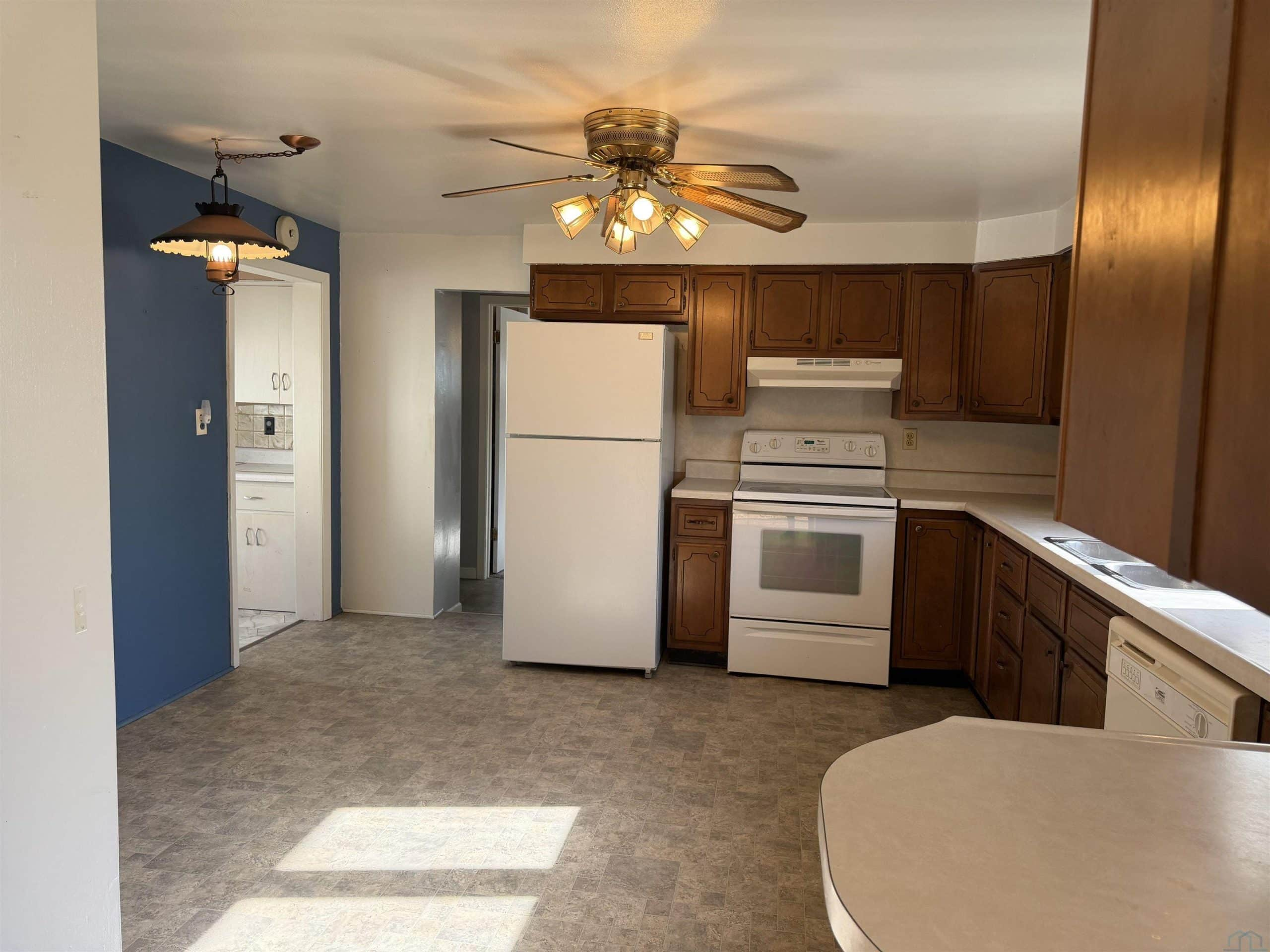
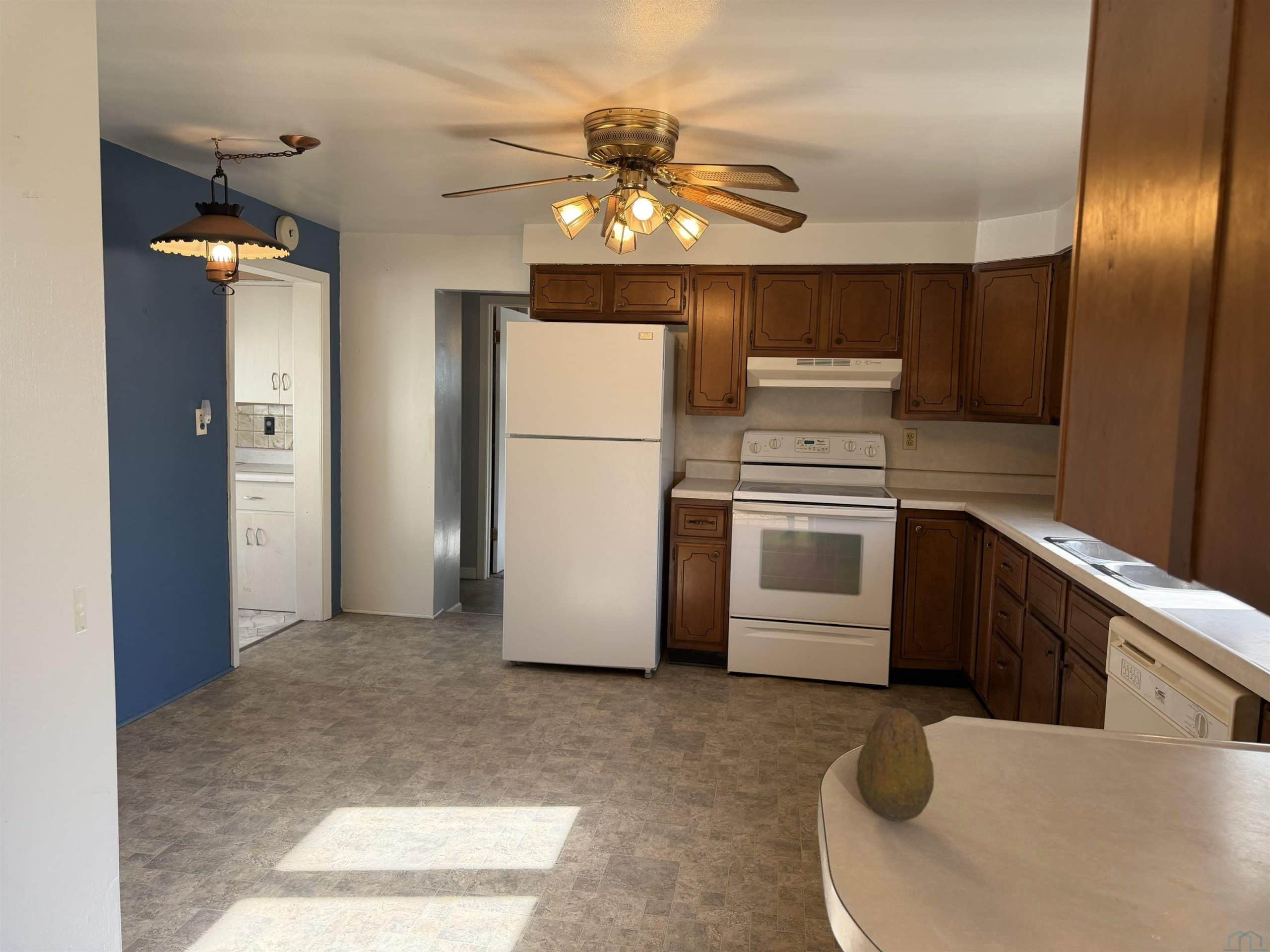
+ fruit [855,707,935,822]
